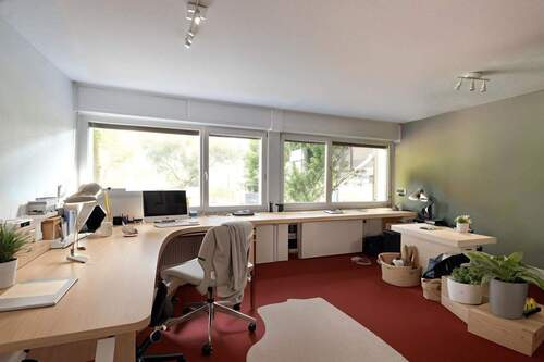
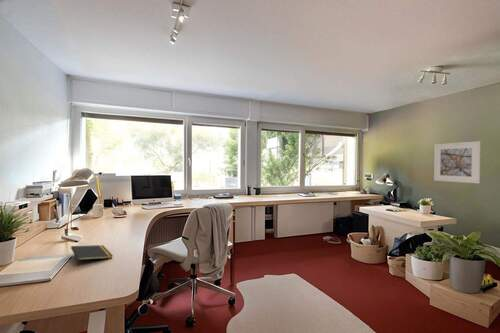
+ notepad [70,244,114,268]
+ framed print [433,140,481,184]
